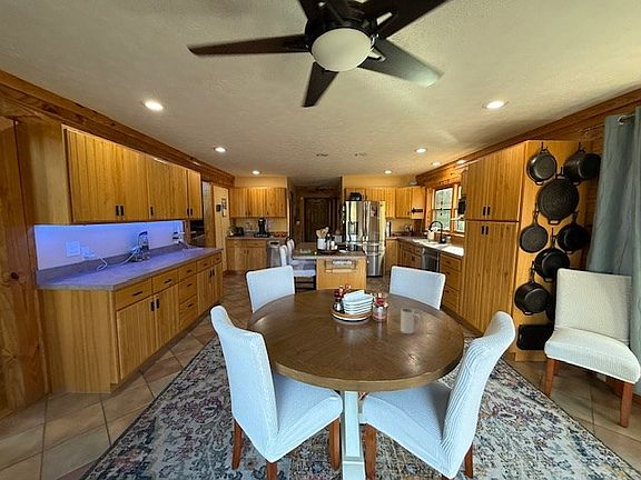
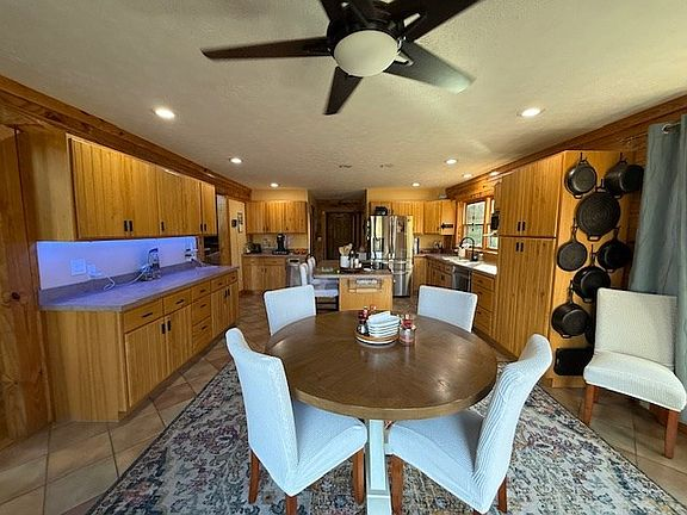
- mug [400,307,422,334]
